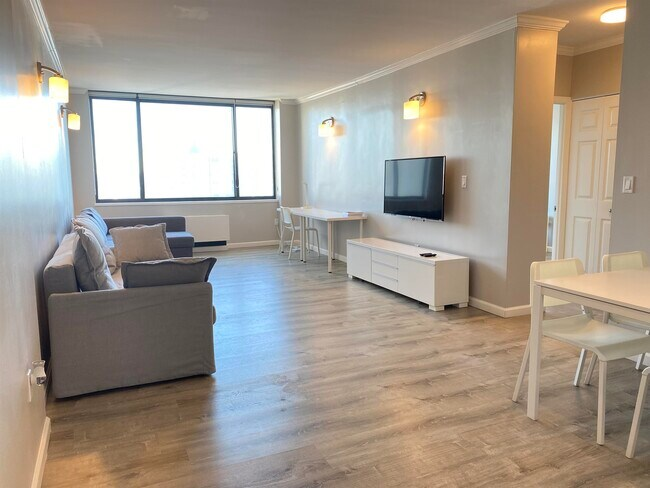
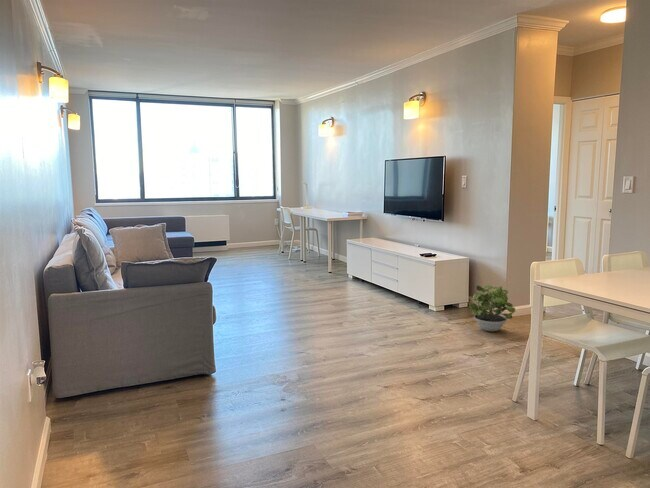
+ potted plant [467,285,517,332]
